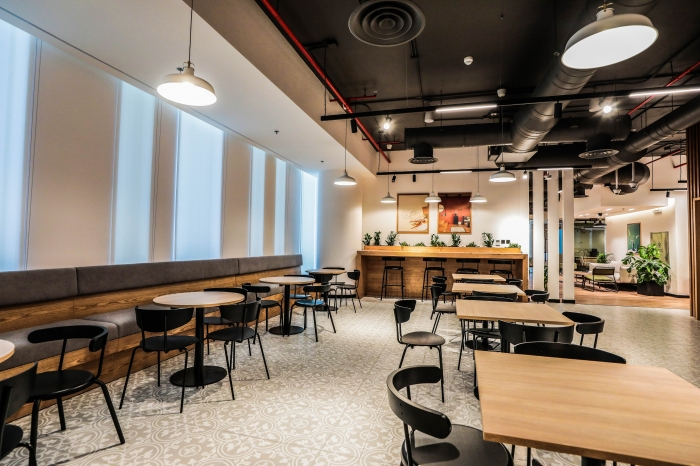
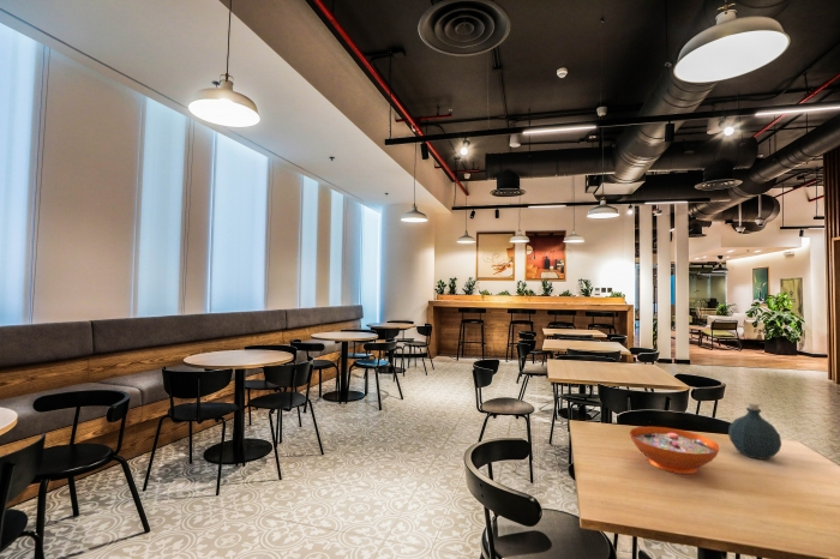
+ decorative bowl [629,426,720,475]
+ bottle [727,402,782,461]
